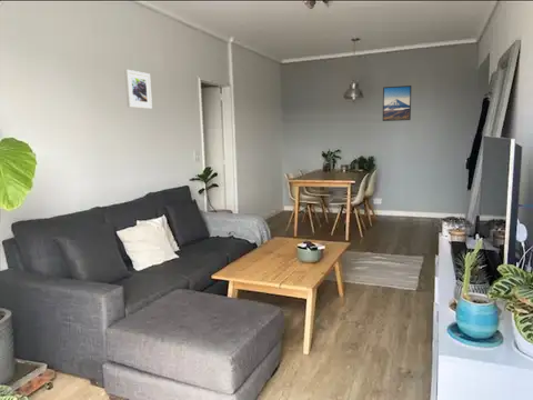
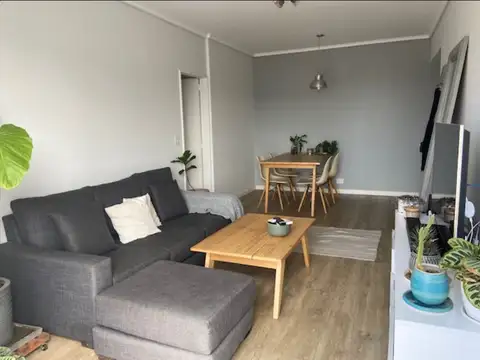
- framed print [123,69,153,110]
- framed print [382,84,412,122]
